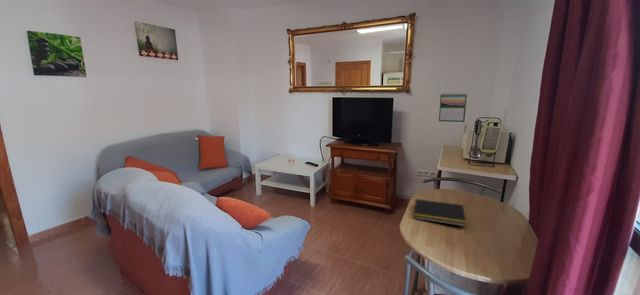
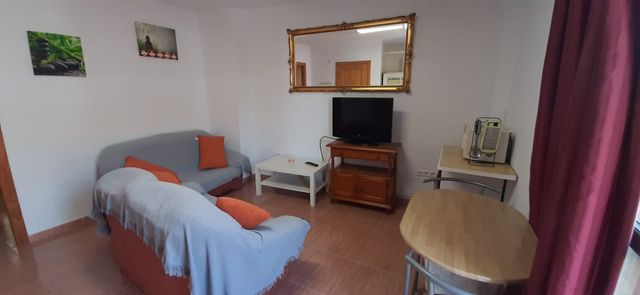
- calendar [438,92,468,123]
- notepad [413,198,467,227]
